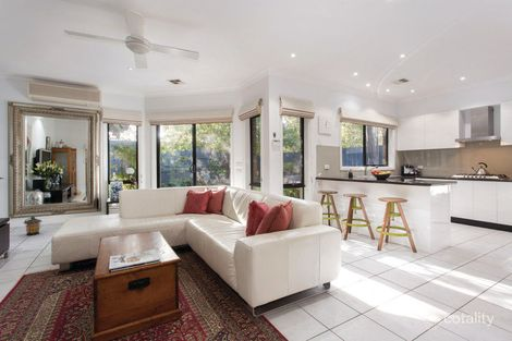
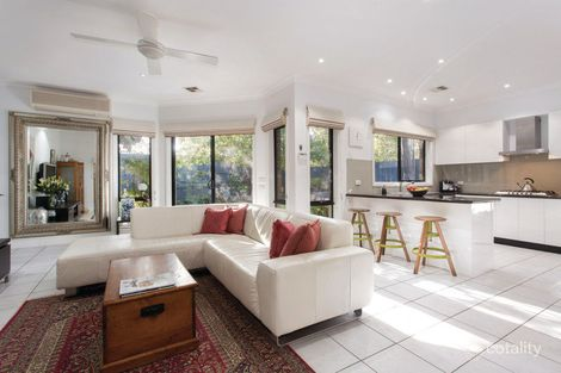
- lantern [23,216,42,236]
